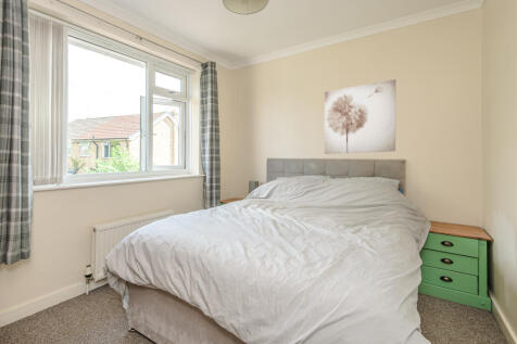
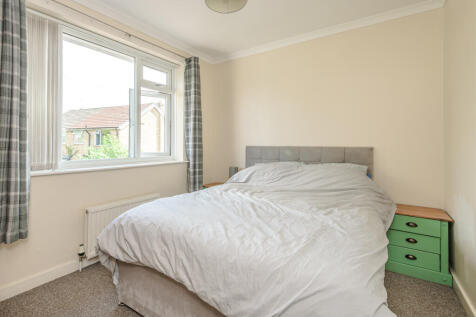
- wall art [324,78,396,155]
